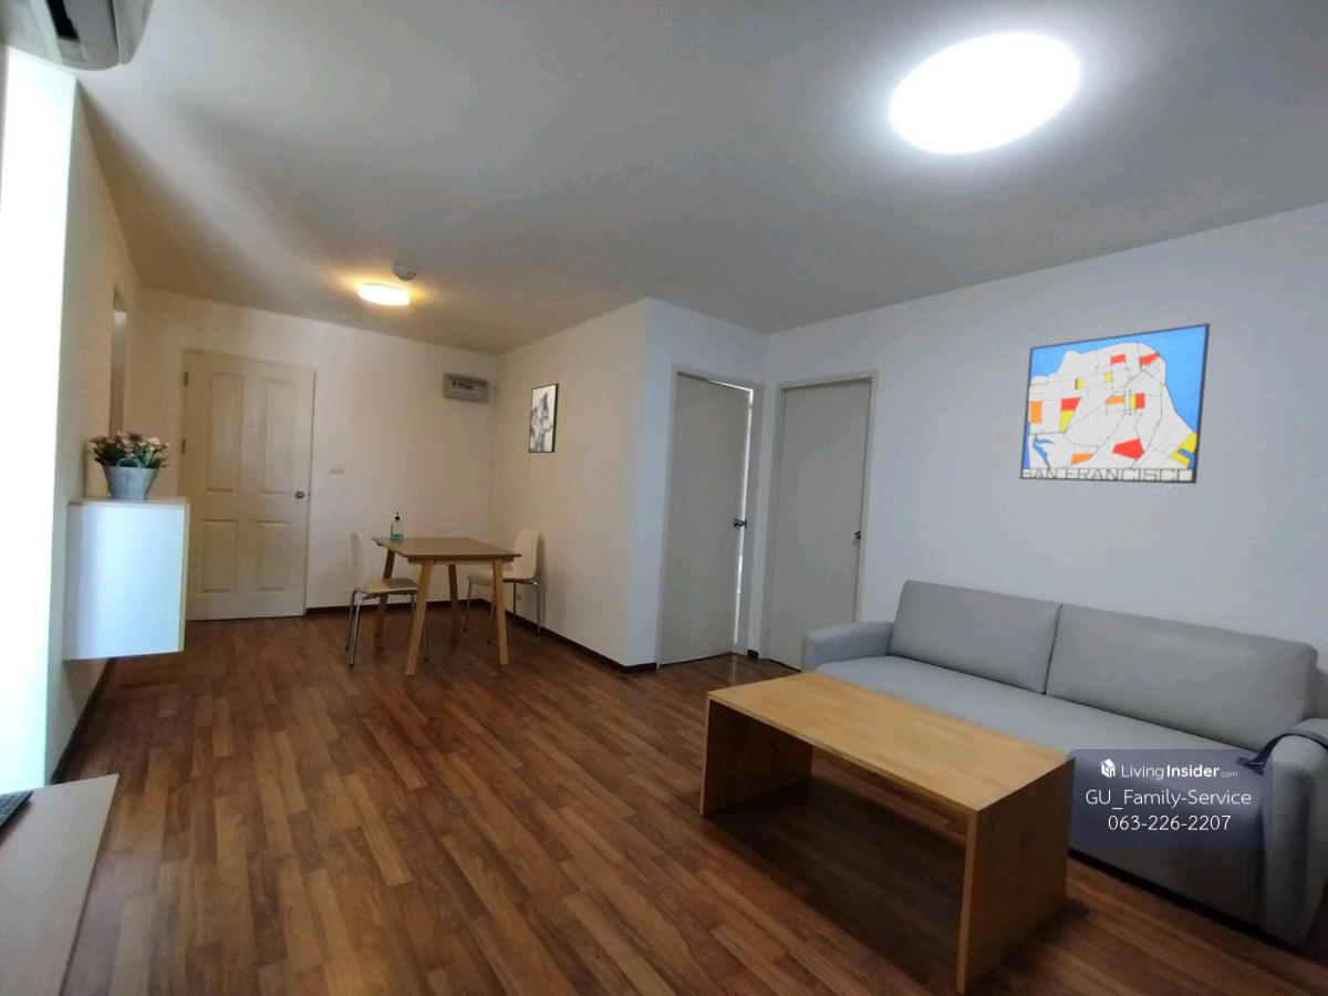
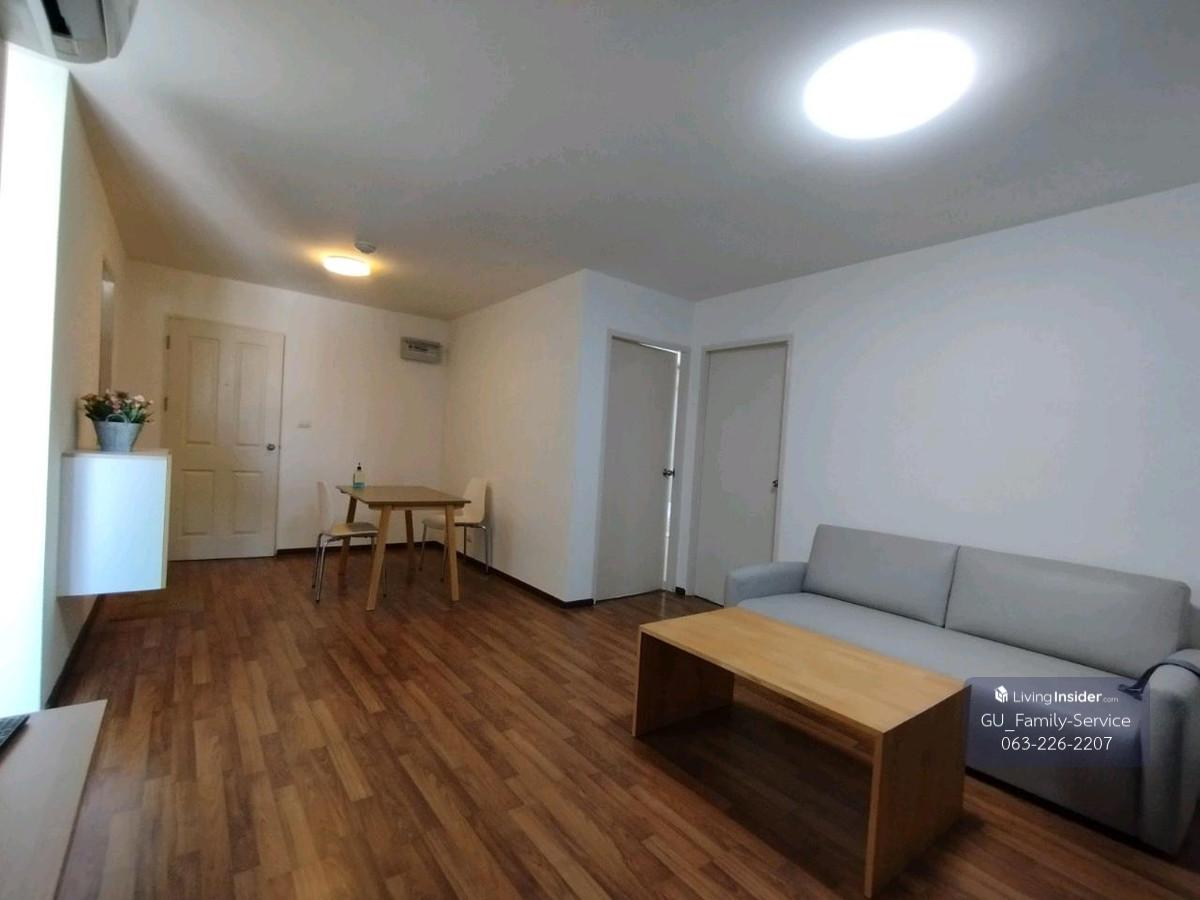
- wall art [528,383,560,454]
- wall art [1019,322,1211,485]
